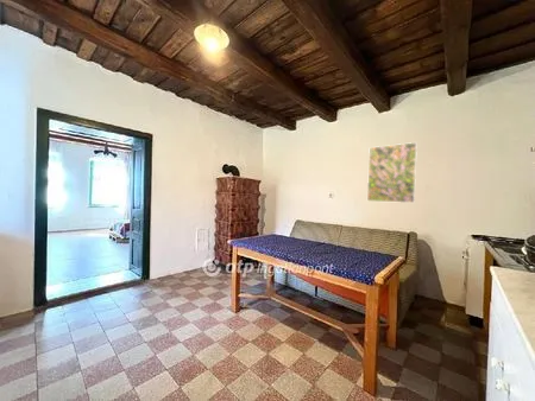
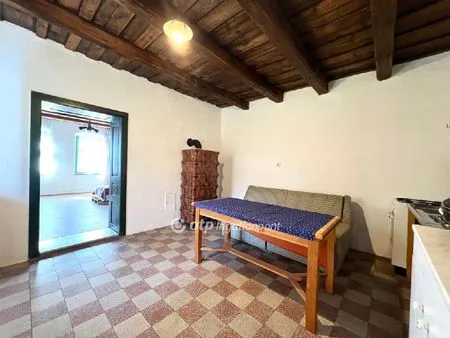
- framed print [366,141,418,204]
